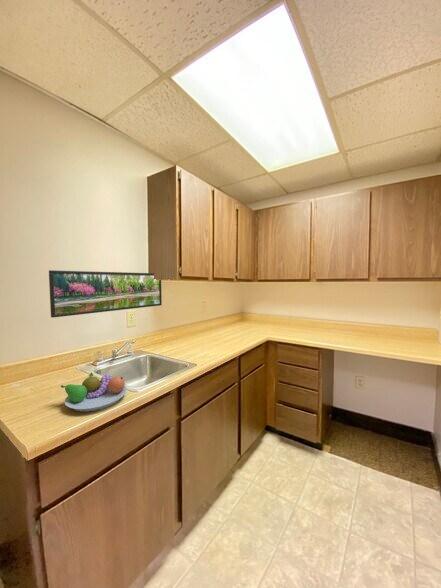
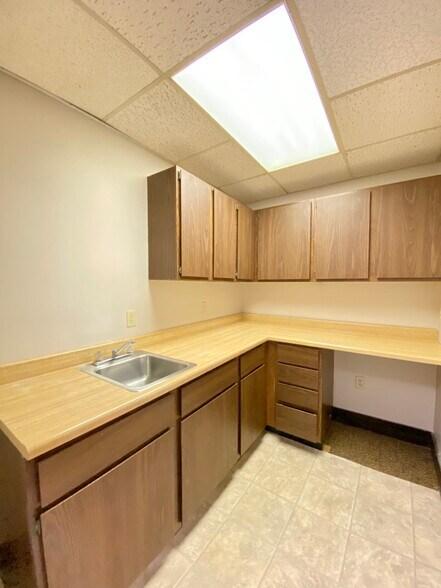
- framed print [48,269,163,319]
- fruit bowl [60,371,128,413]
